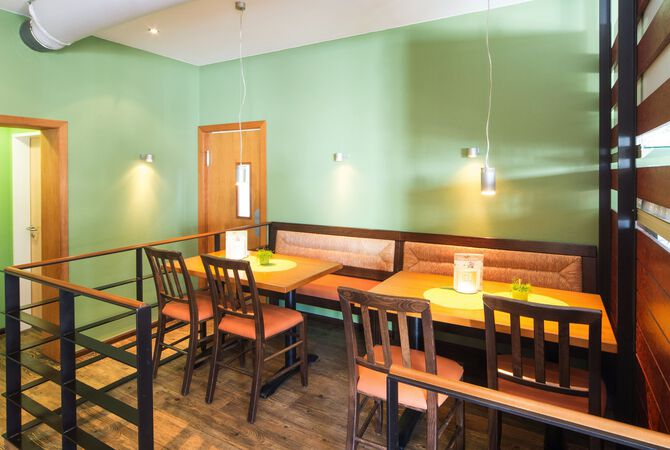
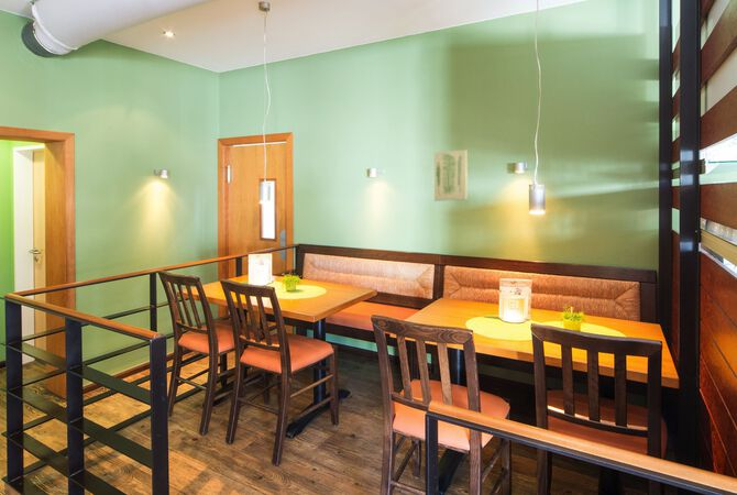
+ wall art [433,148,469,202]
